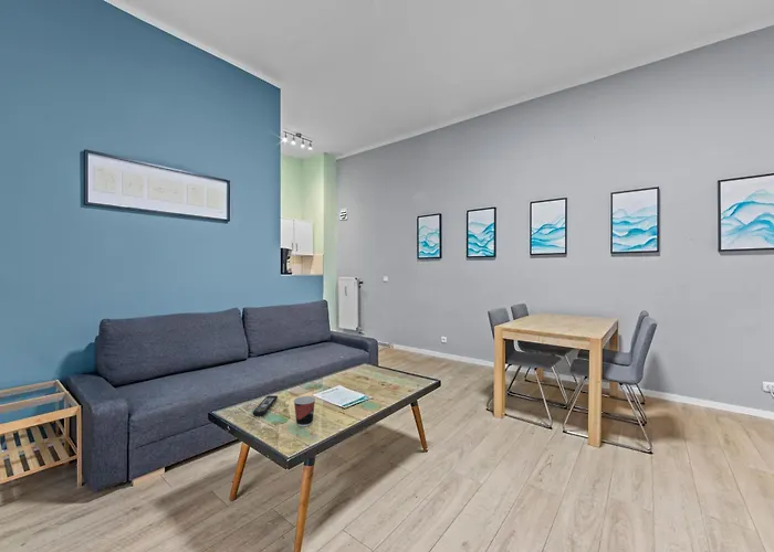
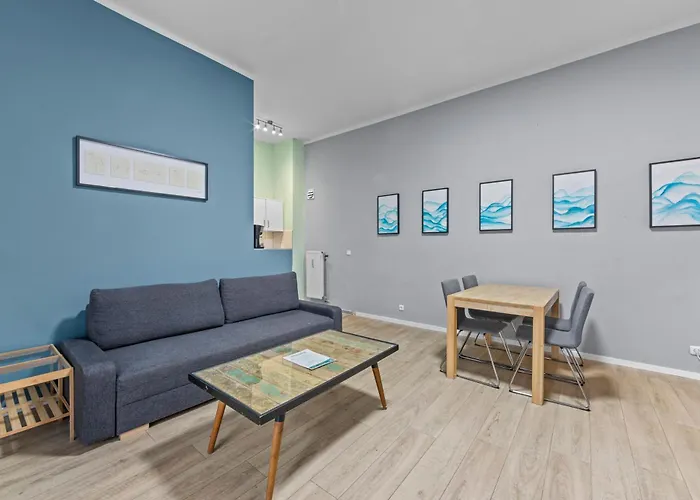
- cup [293,395,316,427]
- remote control [251,394,279,417]
